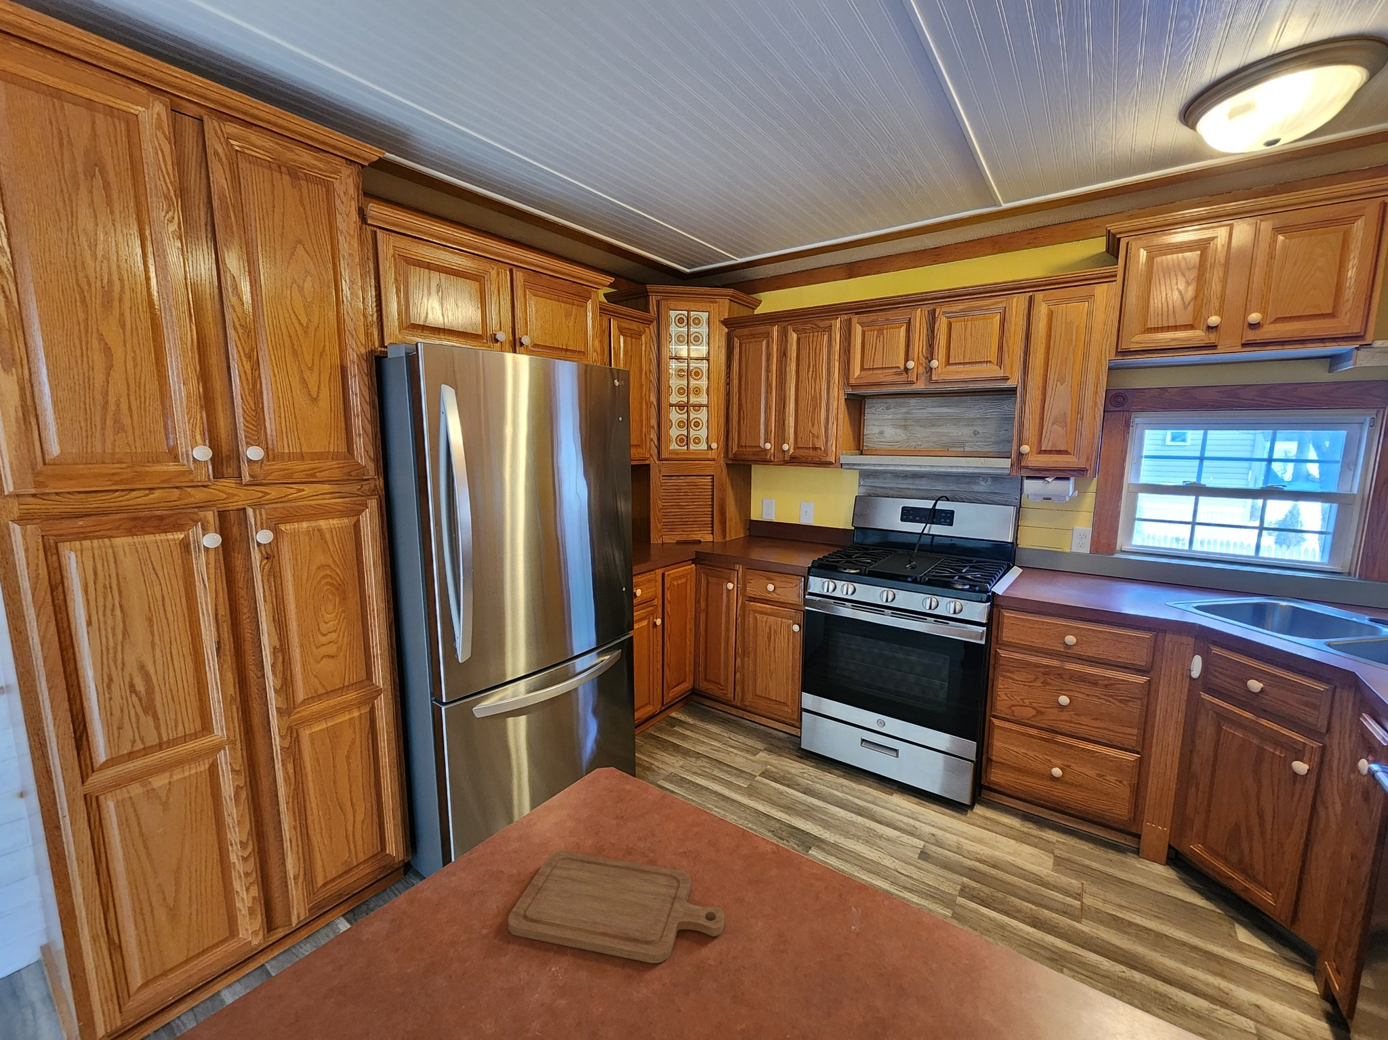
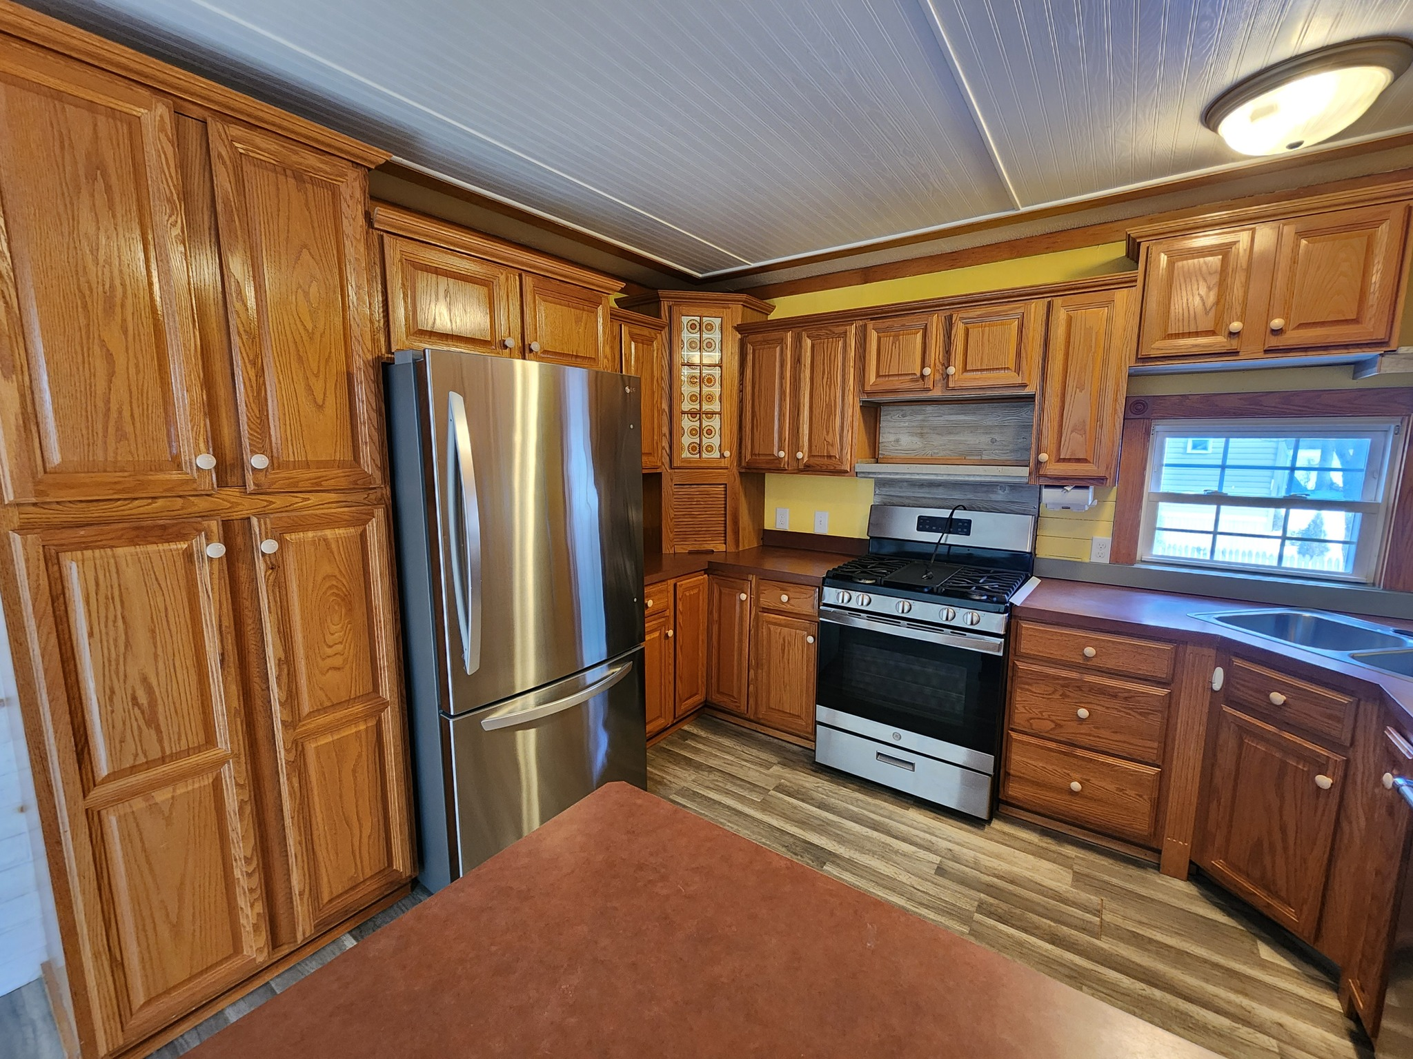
- chopping board [507,850,725,965]
